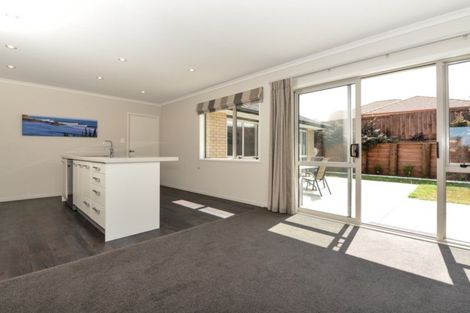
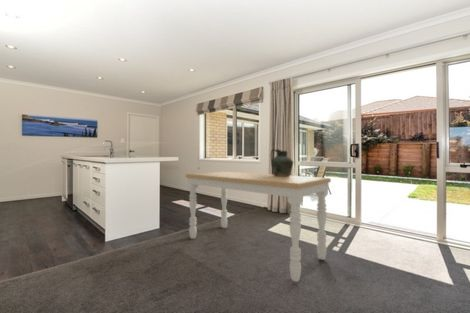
+ dining table [184,171,332,283]
+ ceramic jug [270,148,294,177]
